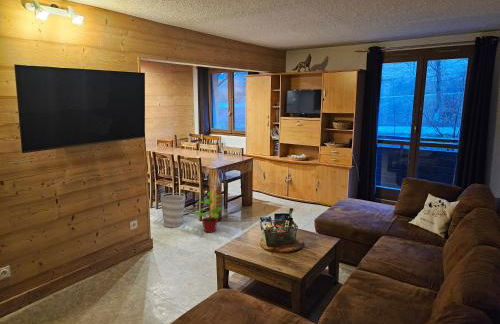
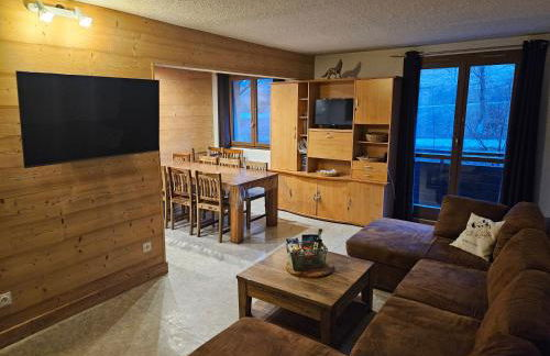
- bucket [159,192,187,228]
- potted plant [192,190,224,234]
